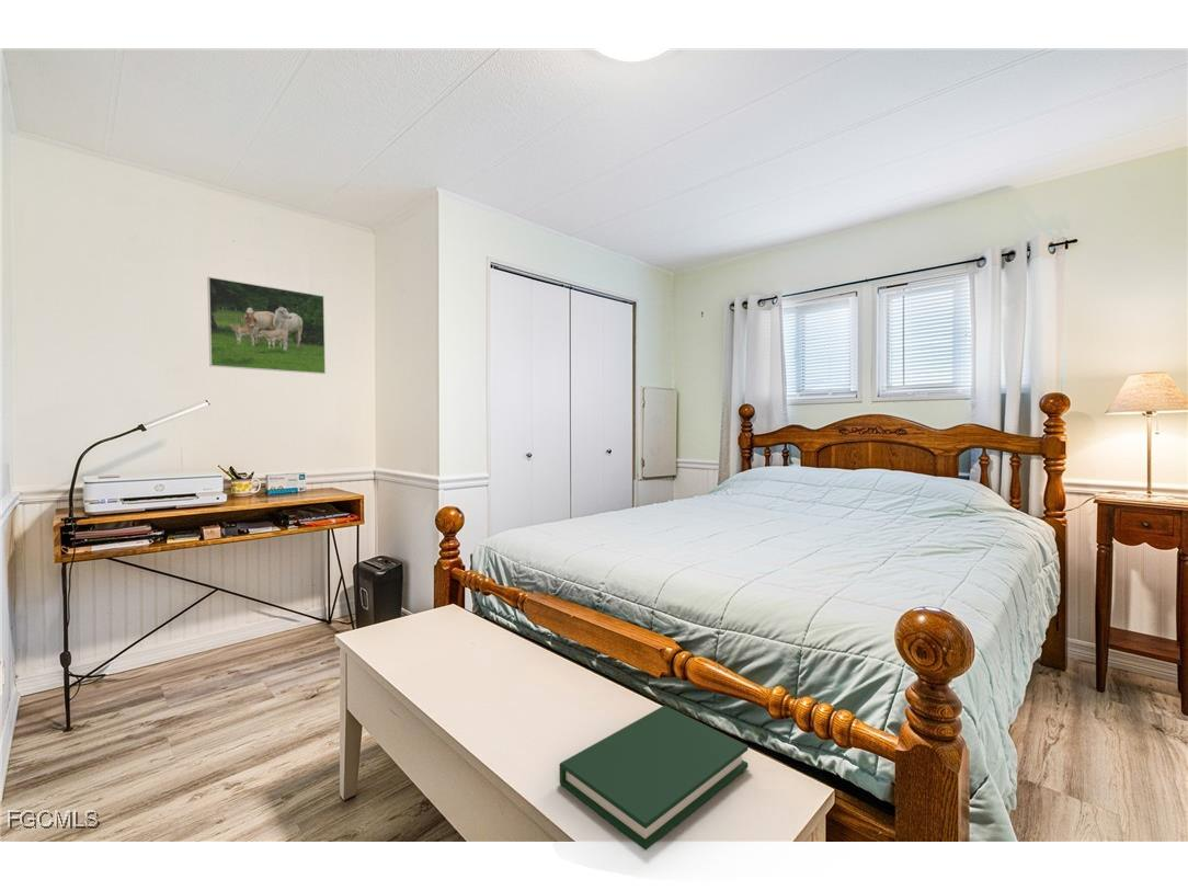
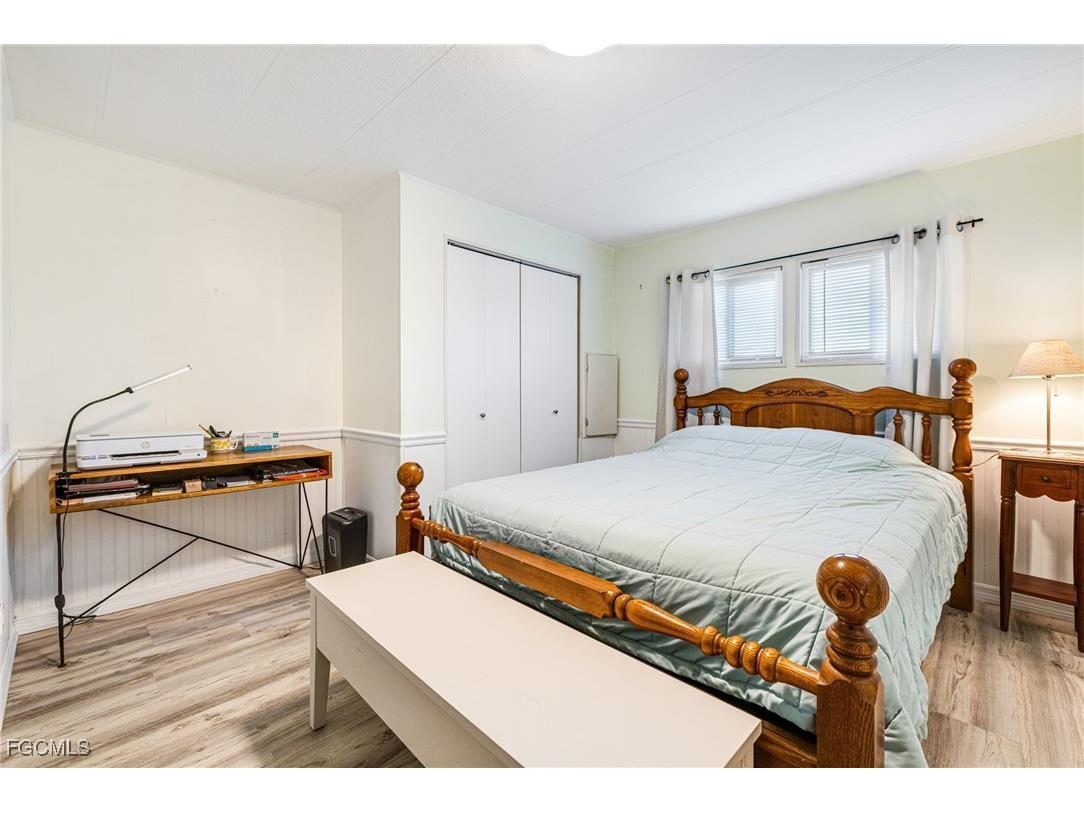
- hardback book [559,705,749,852]
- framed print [206,276,327,375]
